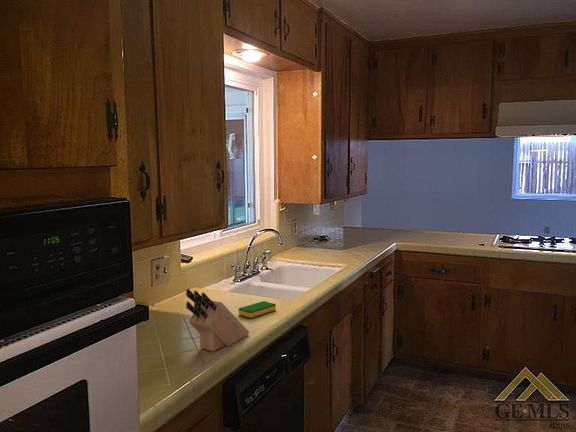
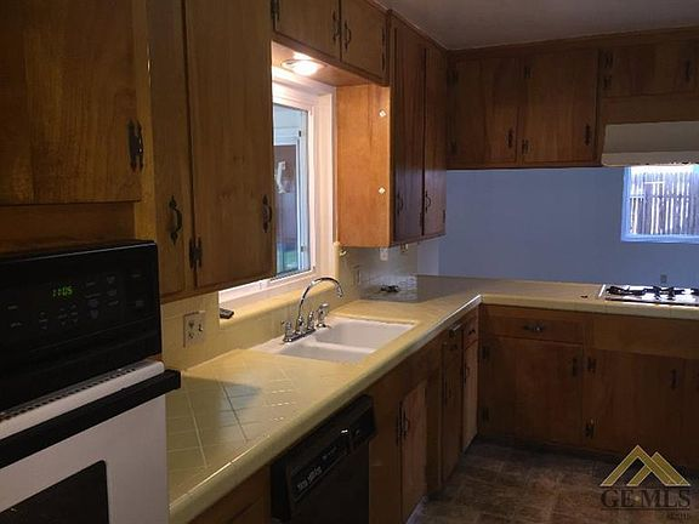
- dish sponge [238,300,277,319]
- knife block [185,288,250,352]
